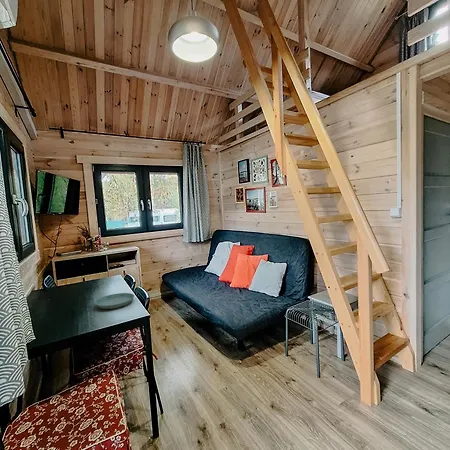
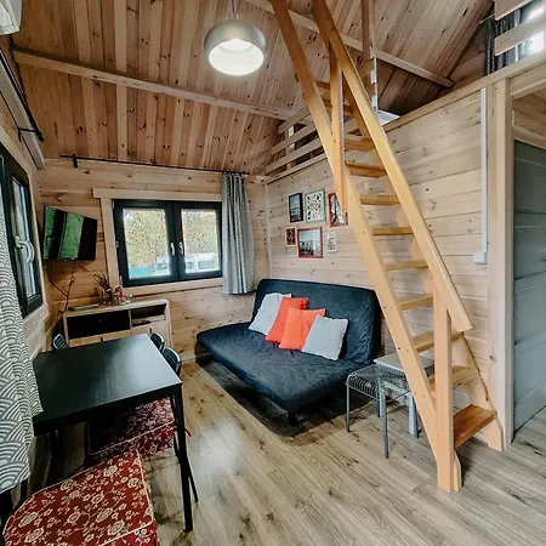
- saucer [94,292,135,310]
